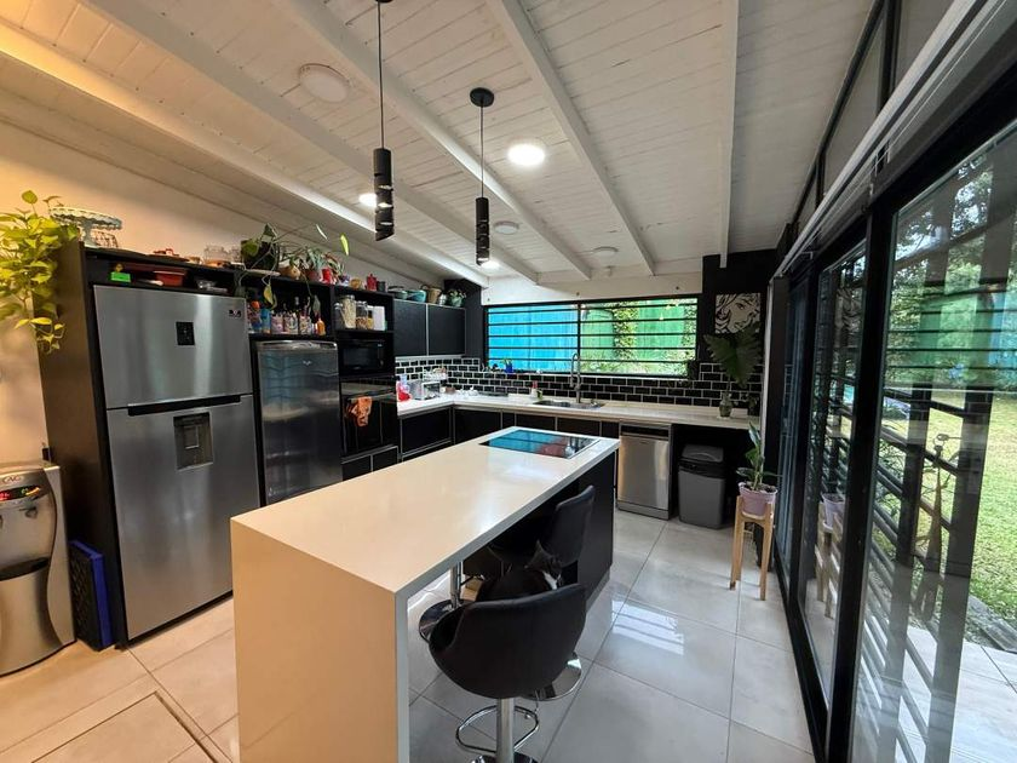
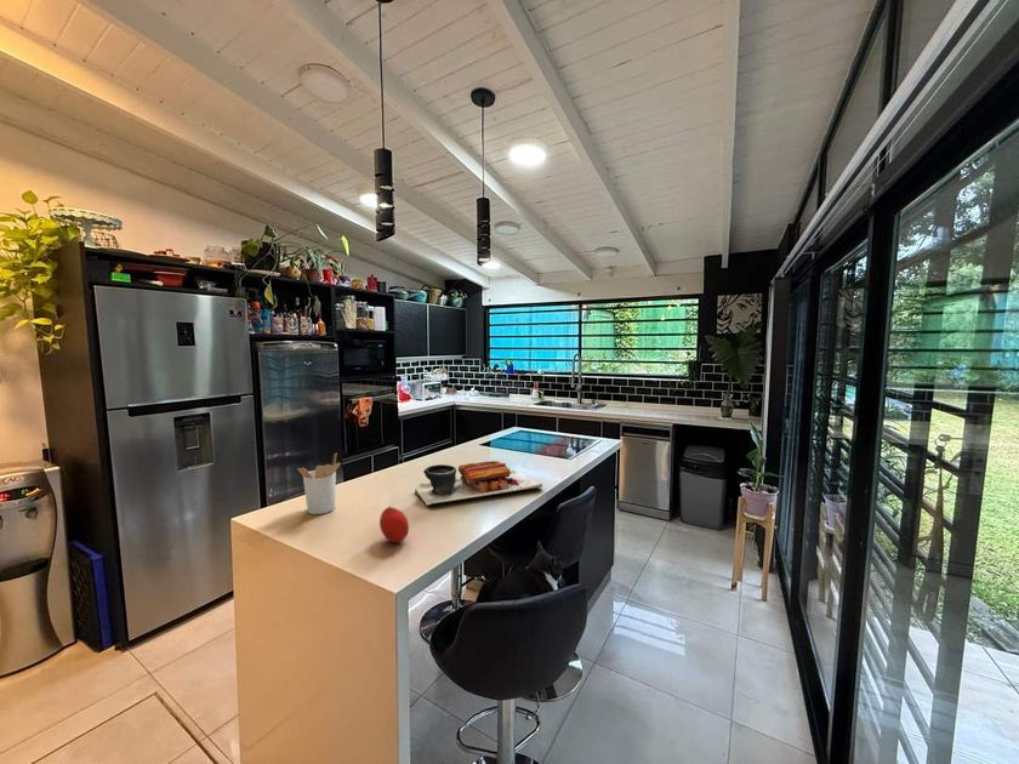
+ fruit [378,504,410,543]
+ utensil holder [296,452,342,515]
+ food platter [414,460,543,507]
